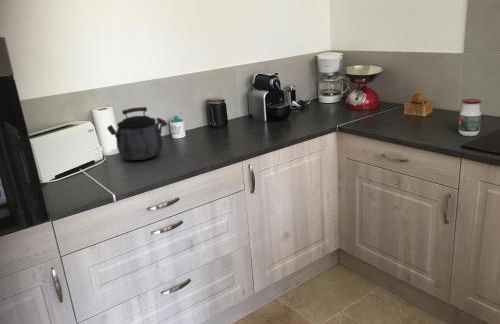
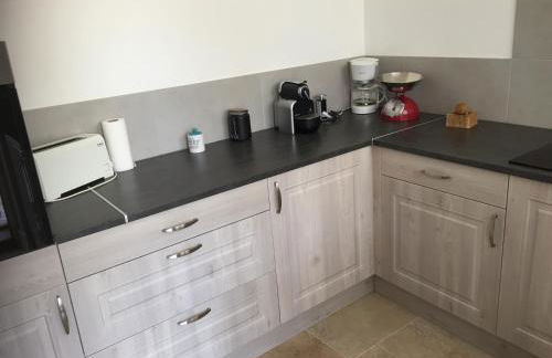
- kettle [106,106,168,161]
- jar [458,98,482,137]
